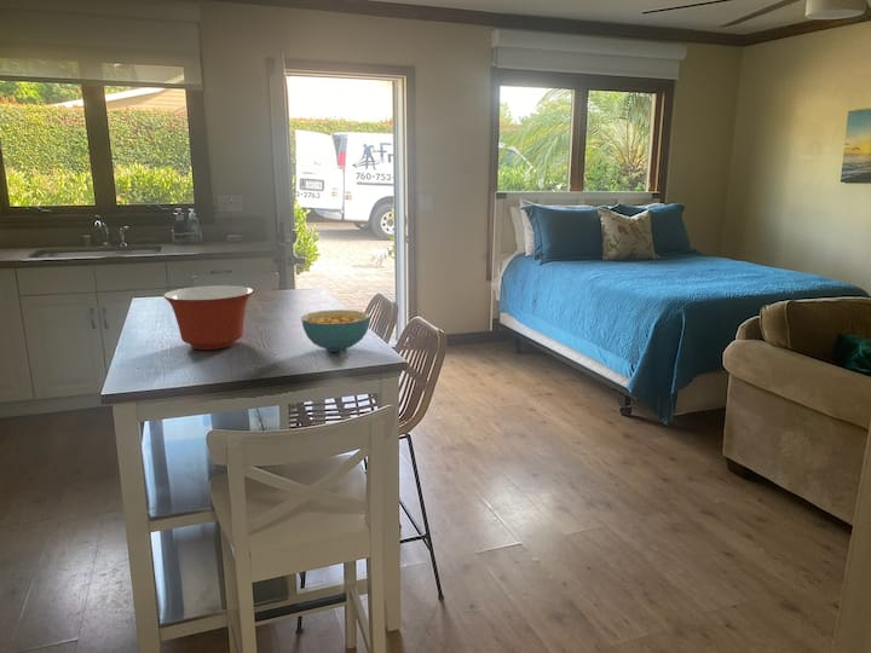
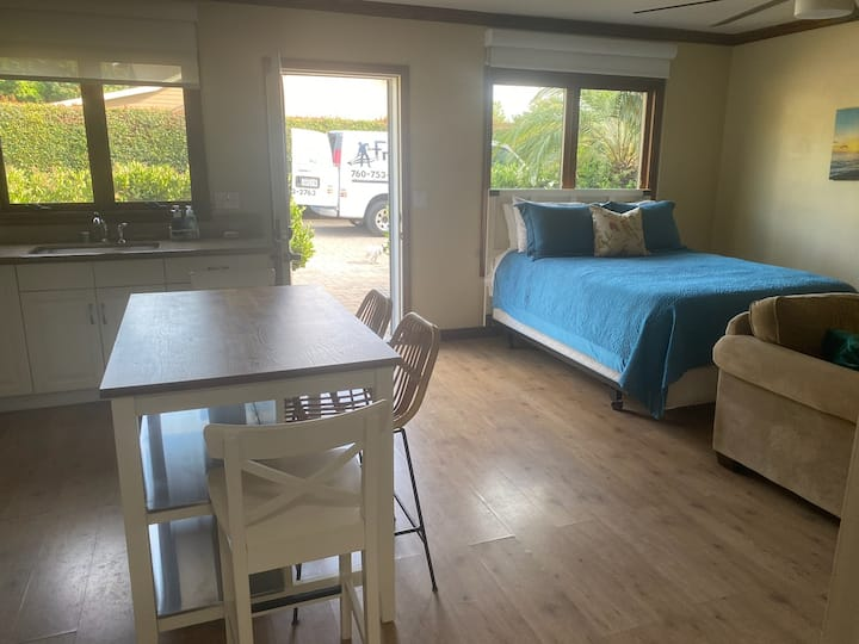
- cereal bowl [300,308,371,353]
- mixing bowl [162,284,254,351]
